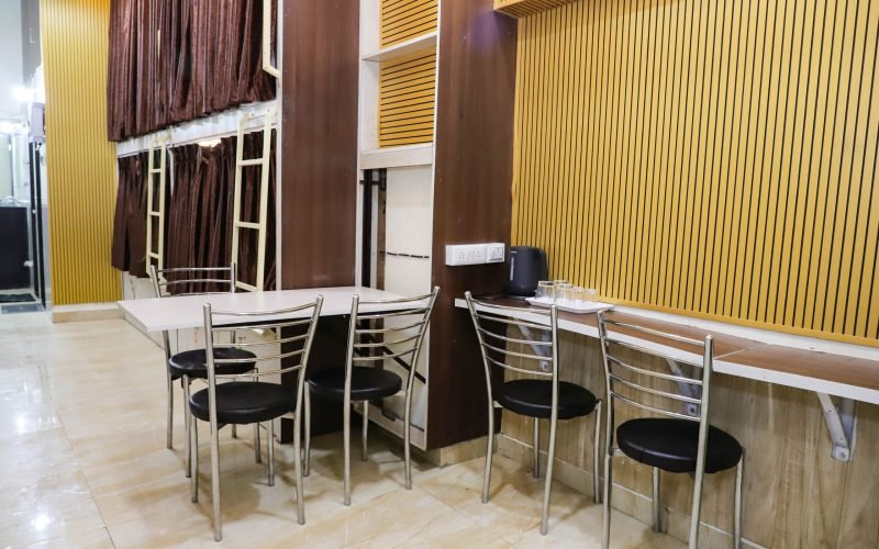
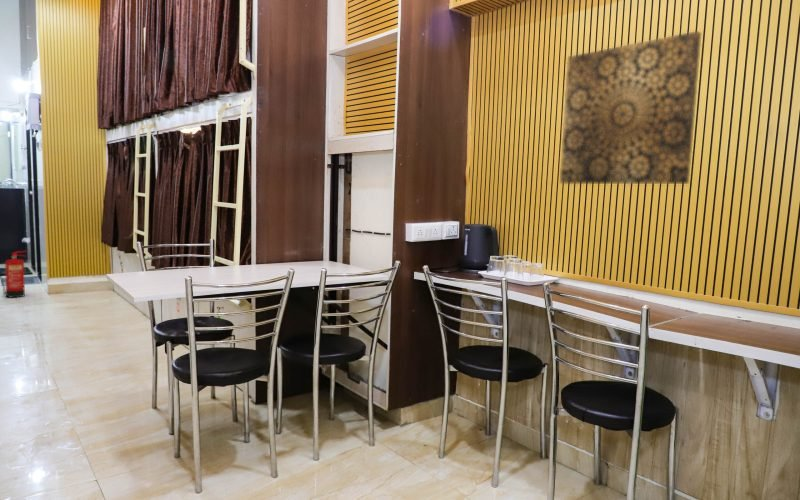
+ wall art [559,30,703,185]
+ fire extinguisher [0,250,28,299]
